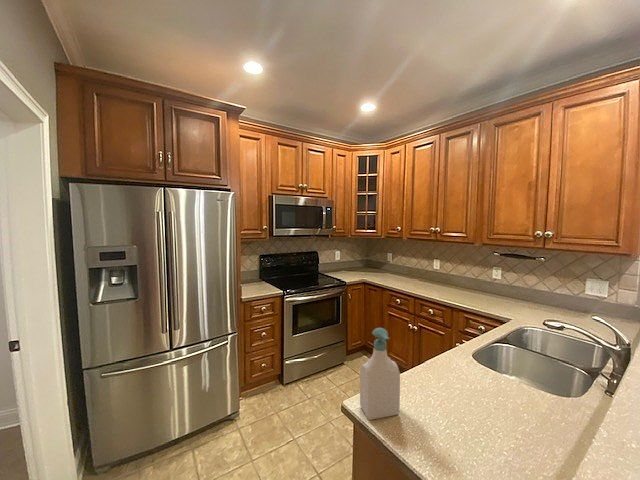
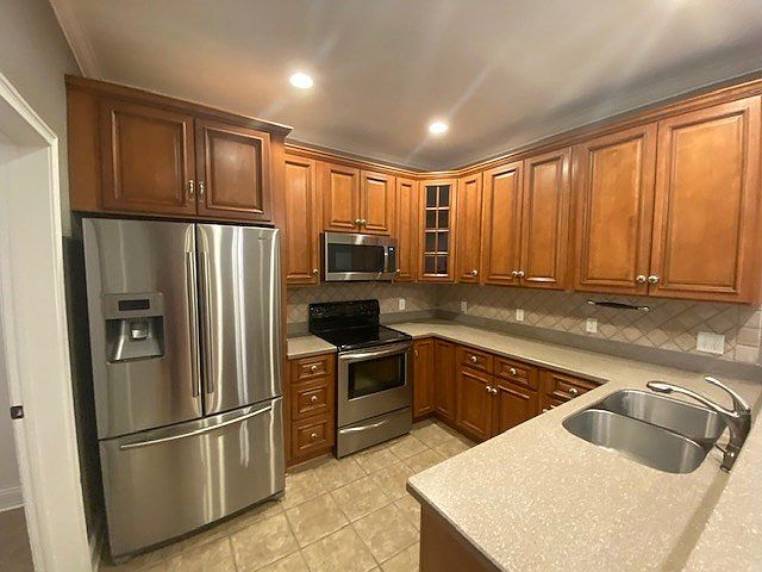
- soap bottle [359,327,401,421]
